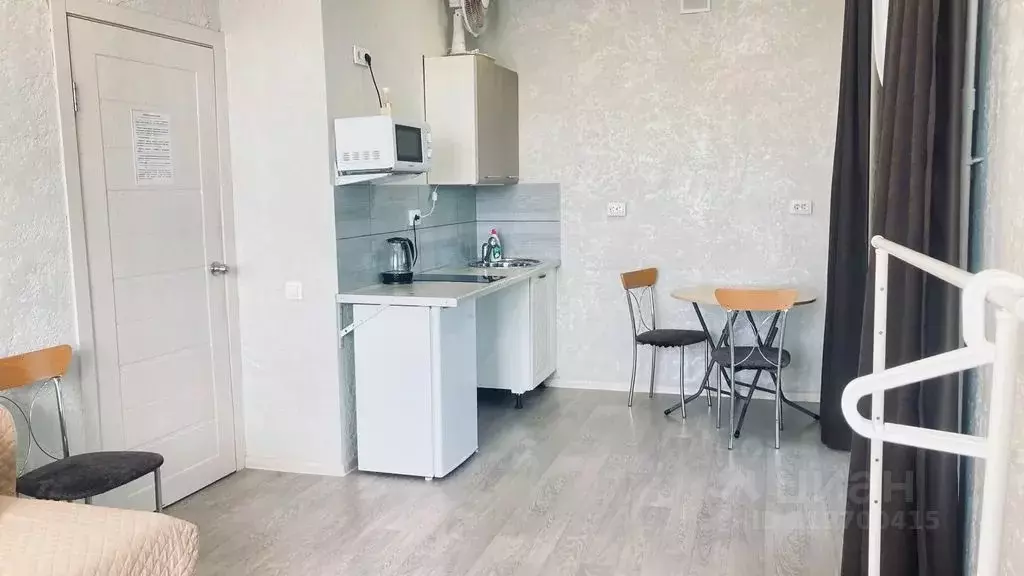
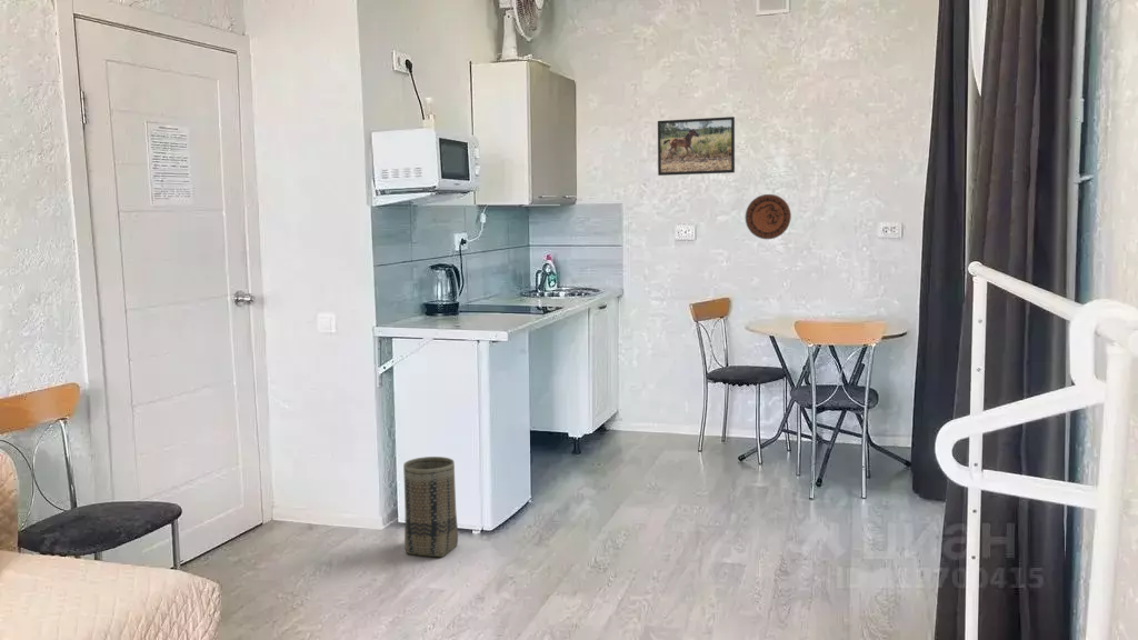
+ basket [402,456,459,558]
+ decorative plate [745,193,792,240]
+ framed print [657,116,736,177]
